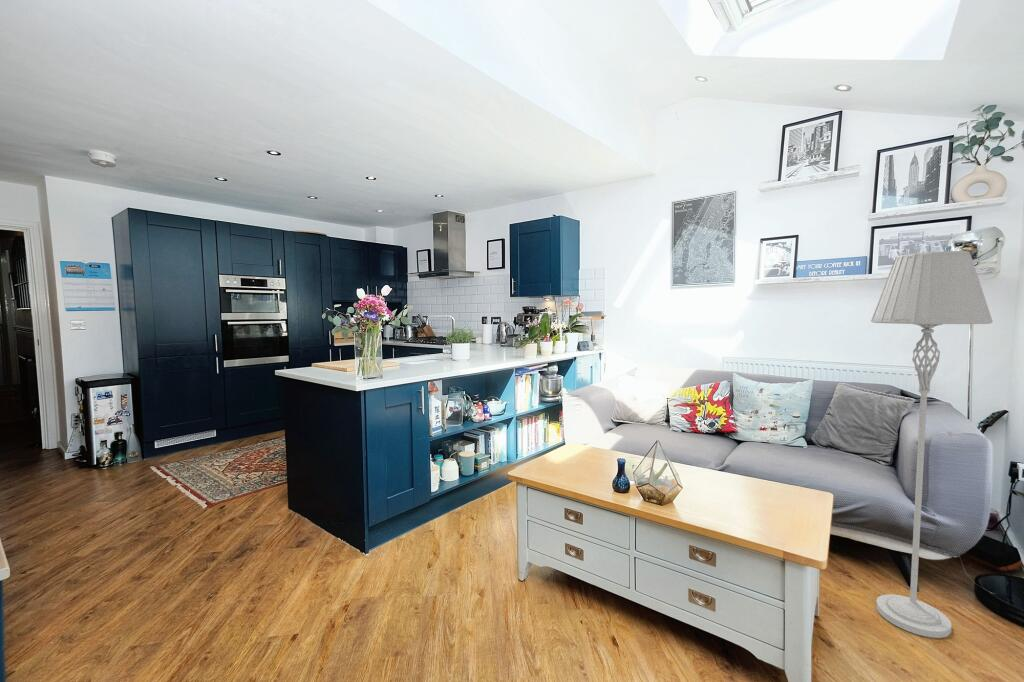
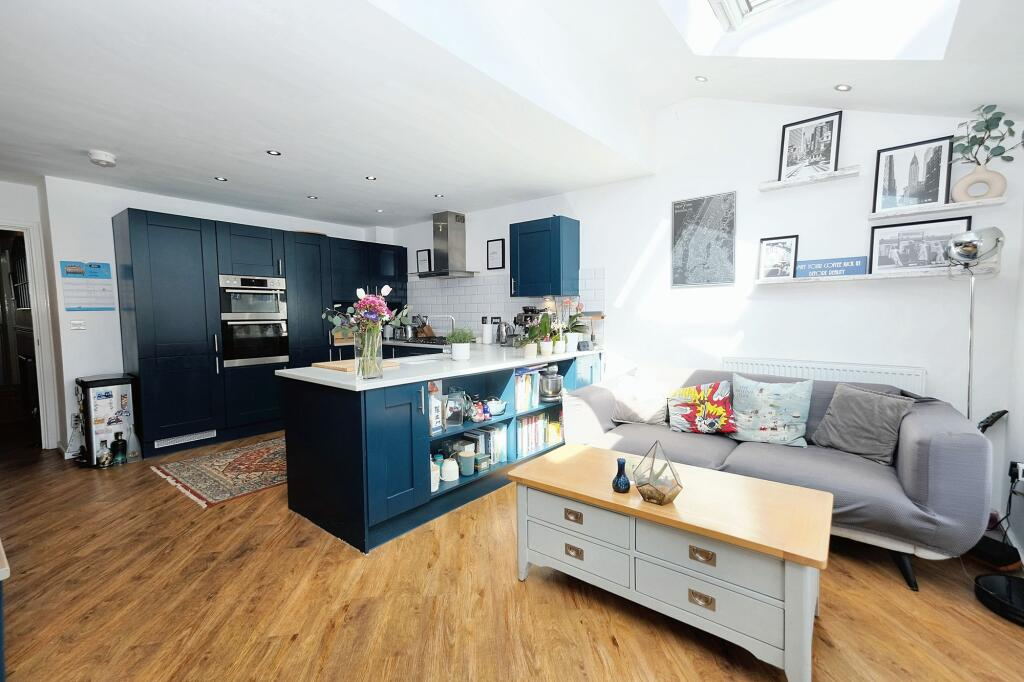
- floor lamp [870,250,994,639]
